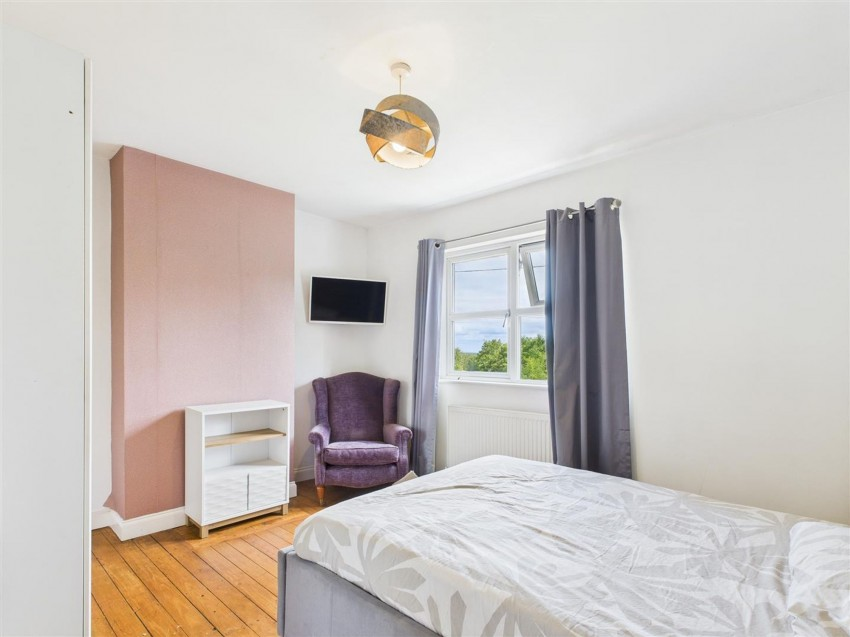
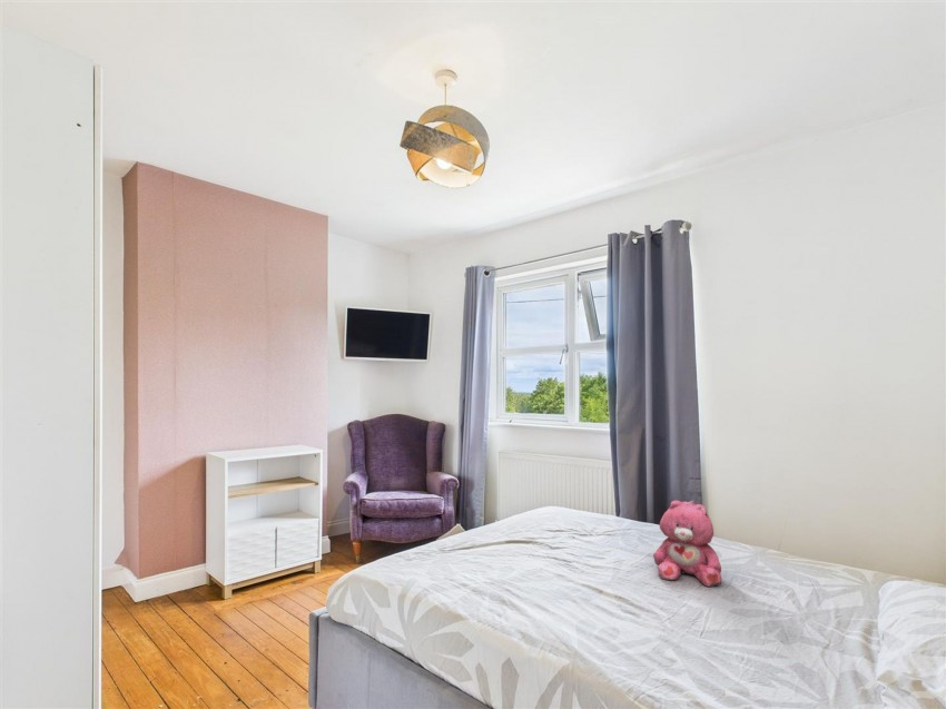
+ teddy bear [652,500,723,588]
